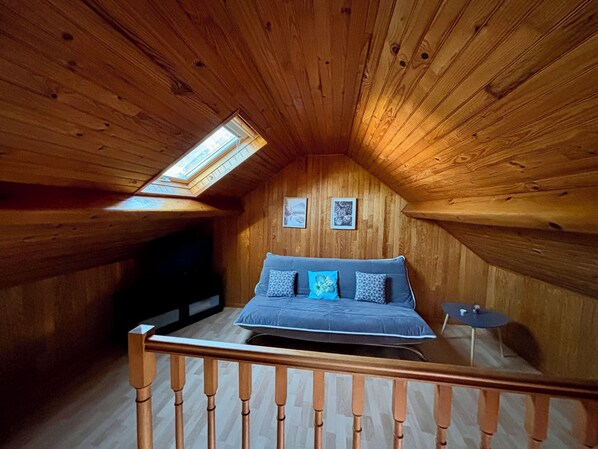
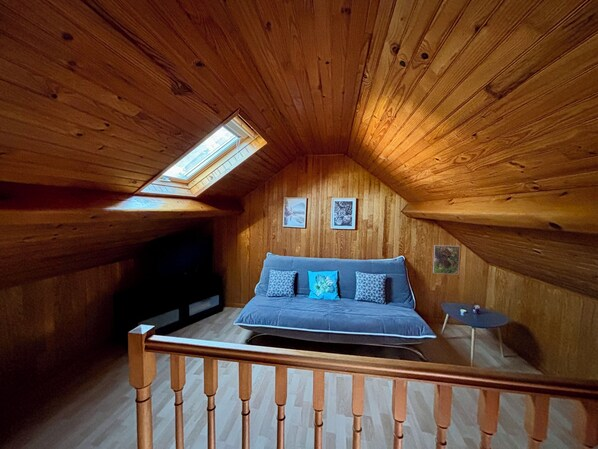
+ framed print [432,244,461,275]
